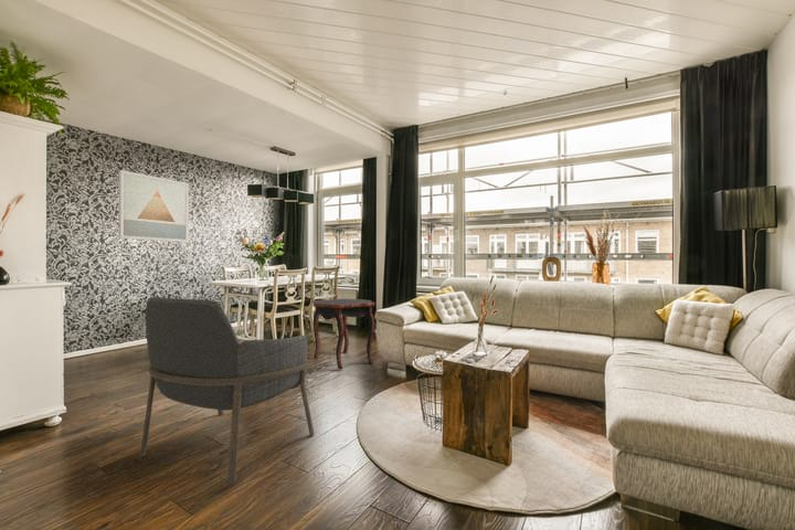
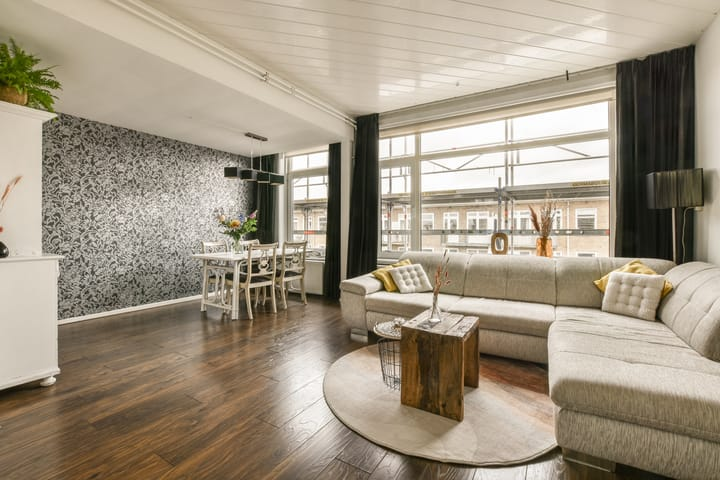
- wall art [118,169,190,243]
- side table [312,297,375,371]
- armchair [139,296,316,486]
